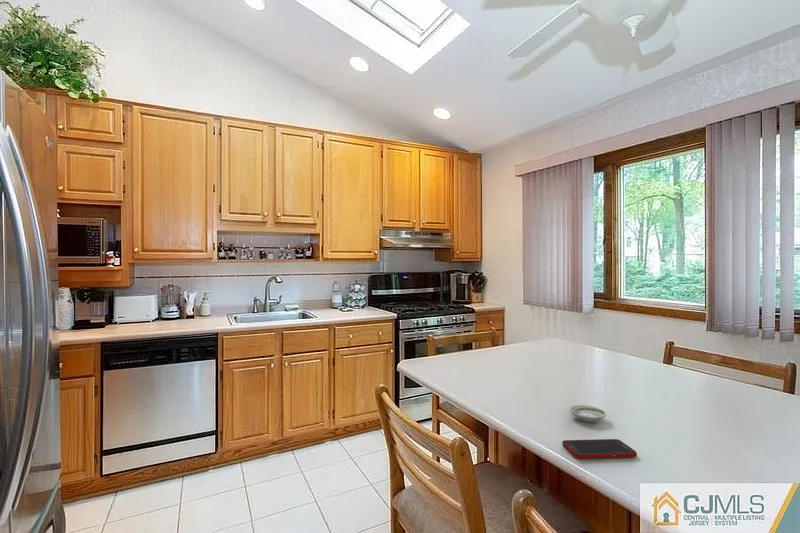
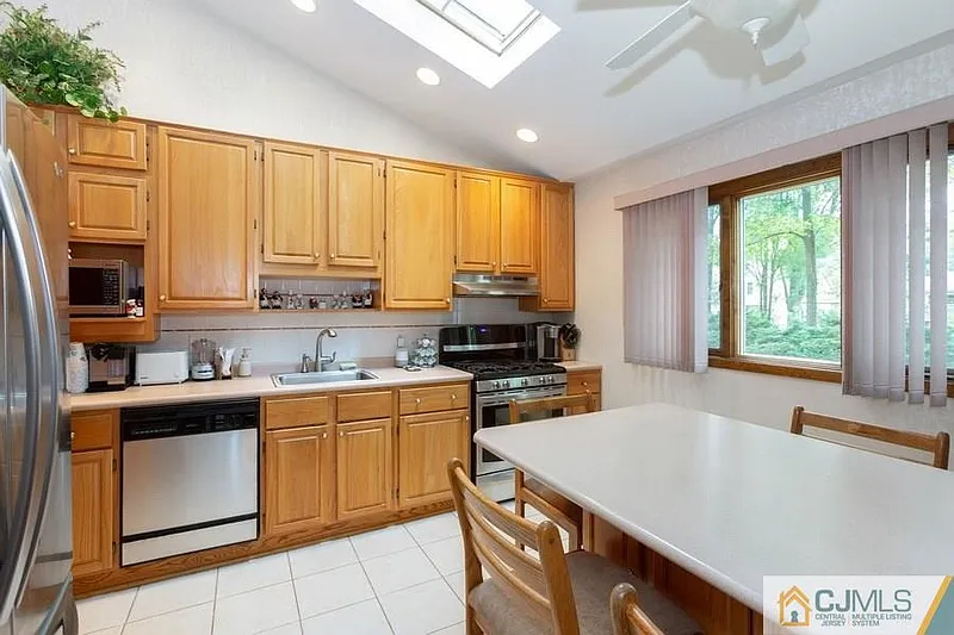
- saucer [568,404,608,423]
- cell phone [561,438,638,459]
